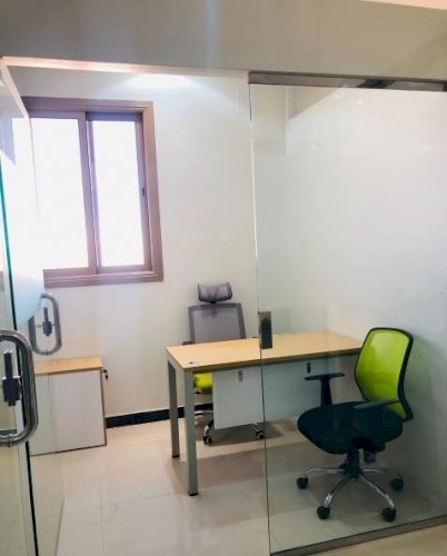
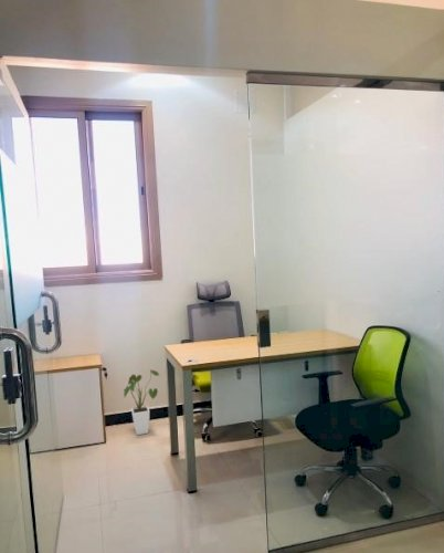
+ house plant [123,368,160,436]
